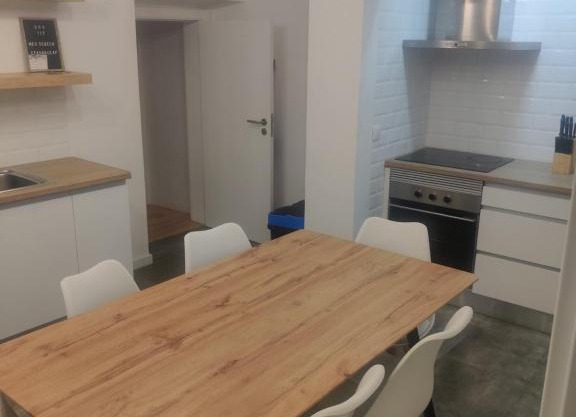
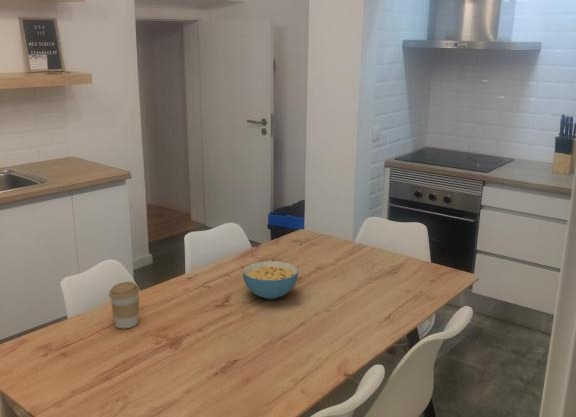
+ cereal bowl [242,260,299,300]
+ coffee cup [108,281,141,329]
